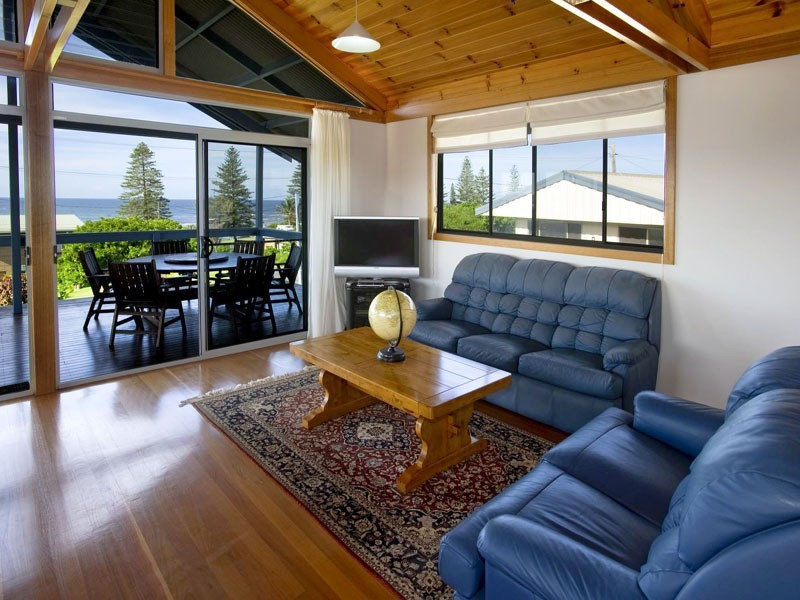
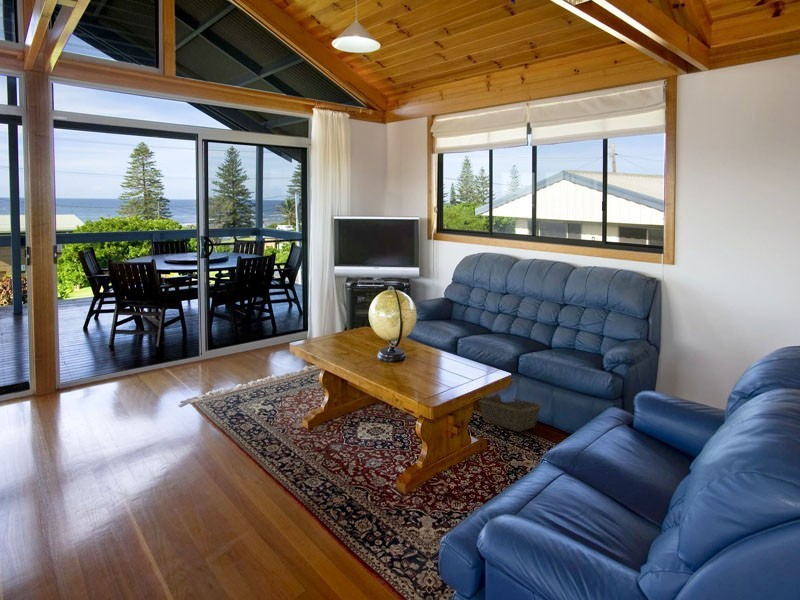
+ basket [477,379,542,433]
